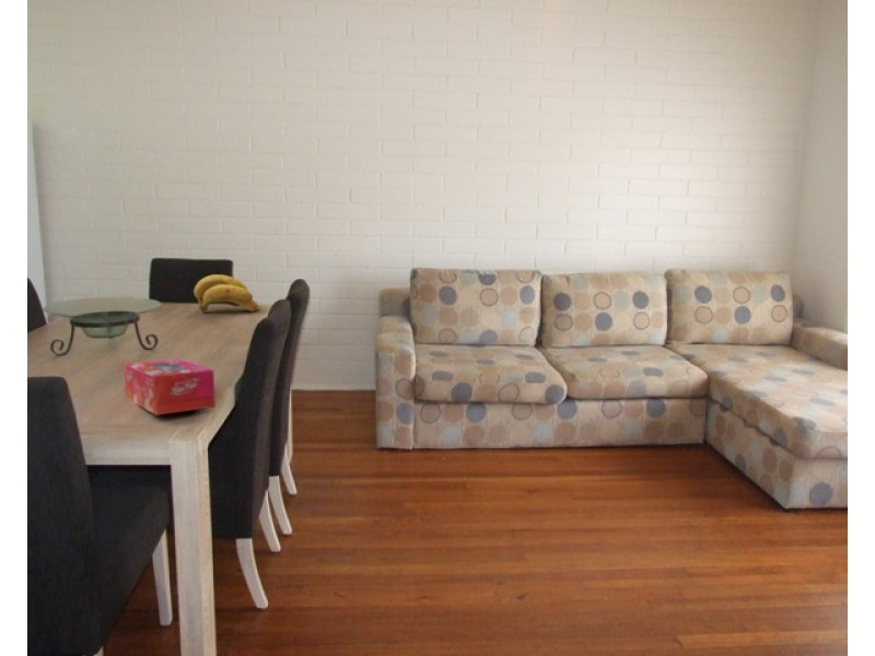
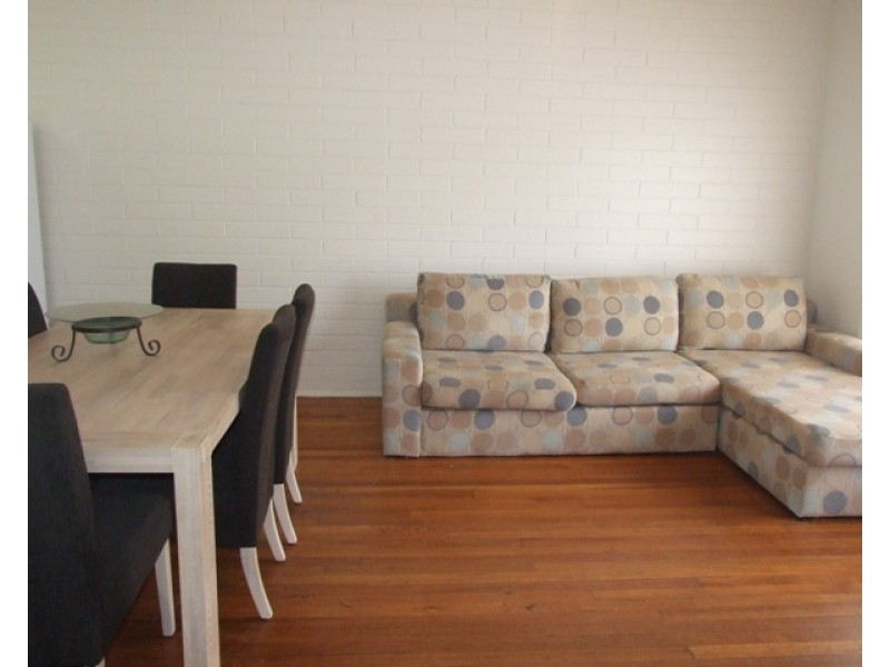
- banana bunch [192,273,261,314]
- tissue box [124,358,217,417]
